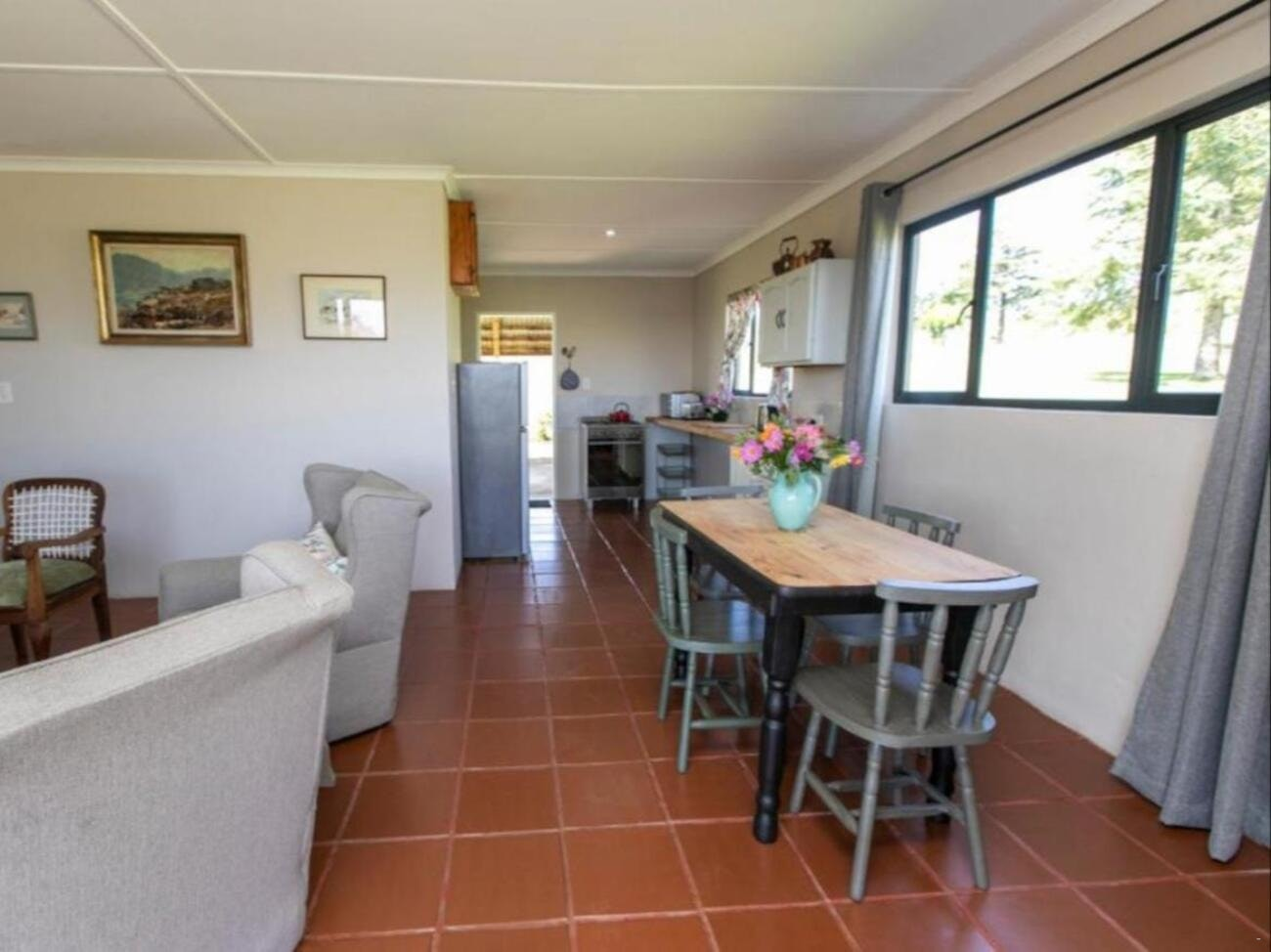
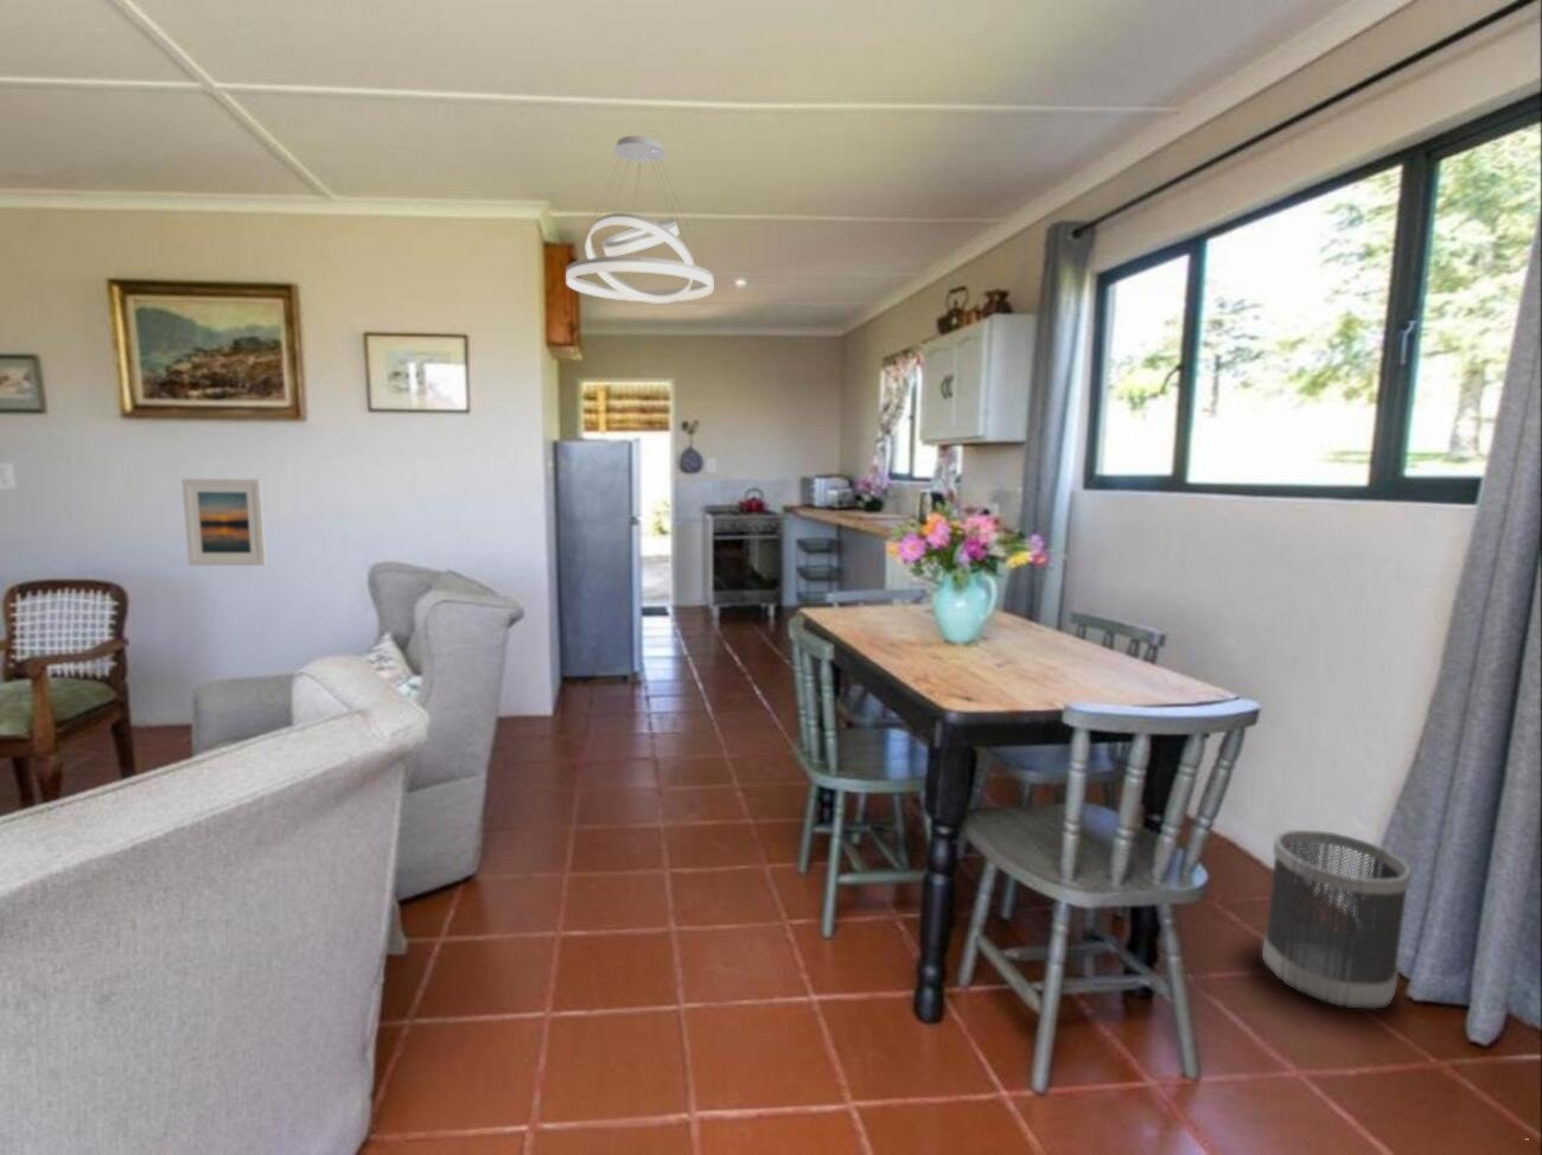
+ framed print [181,478,268,567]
+ wastebasket [1261,829,1412,1011]
+ pendant light [564,133,715,305]
